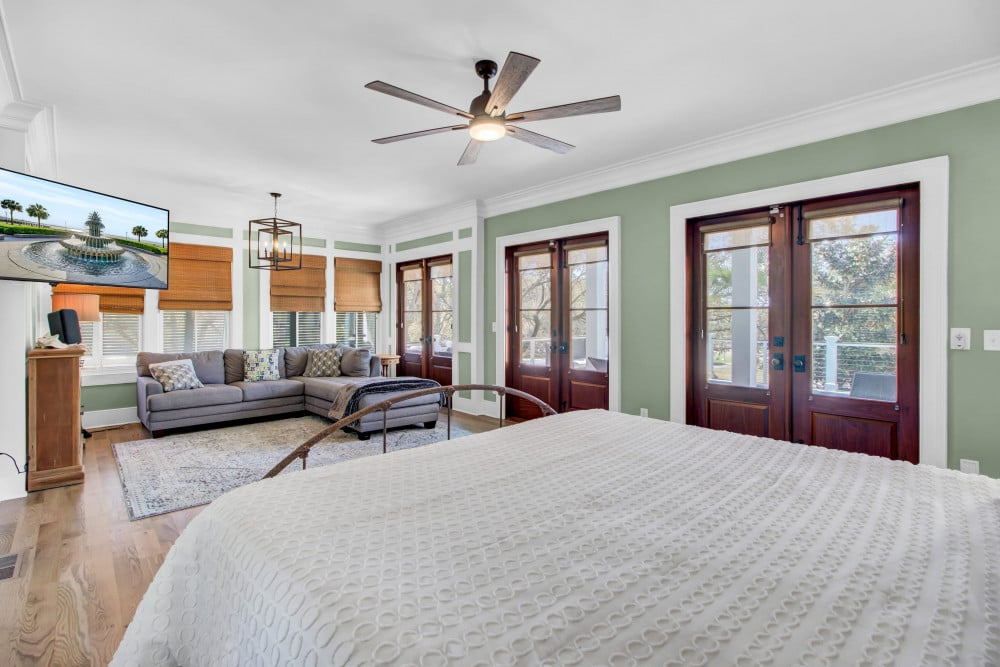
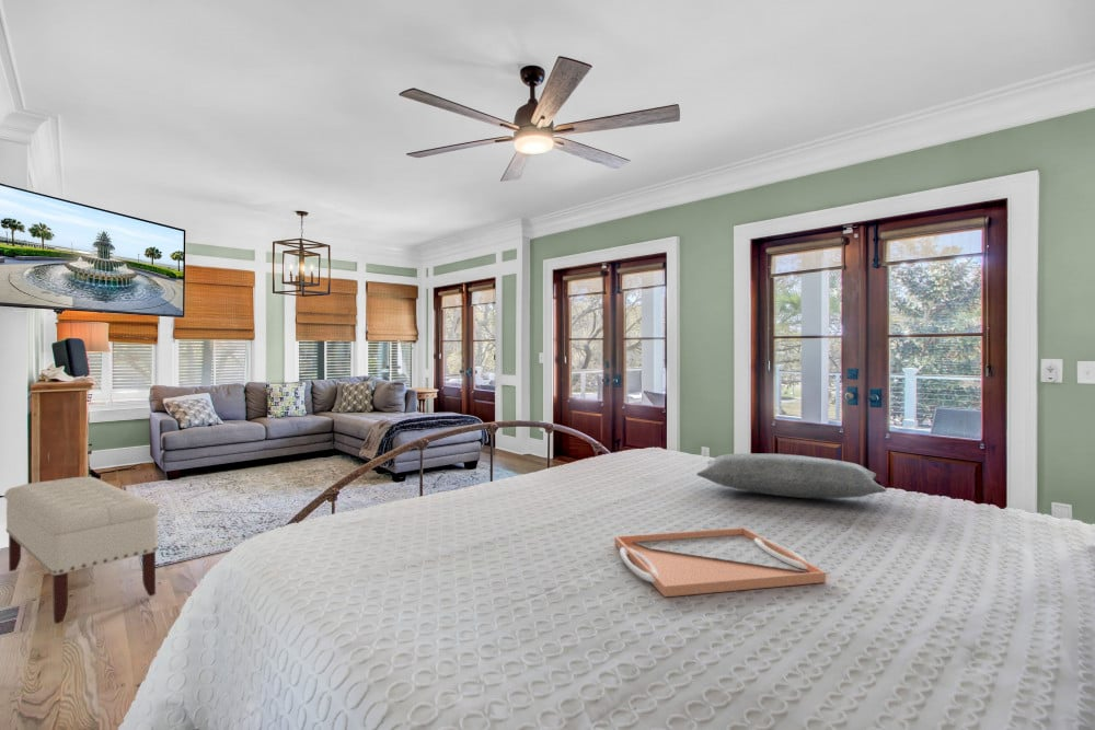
+ serving tray [613,526,827,598]
+ pillow [695,452,887,499]
+ bench [3,476,160,625]
